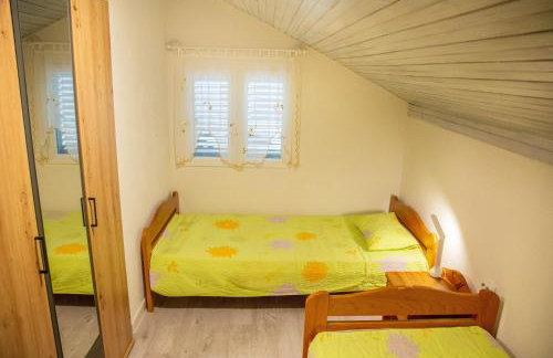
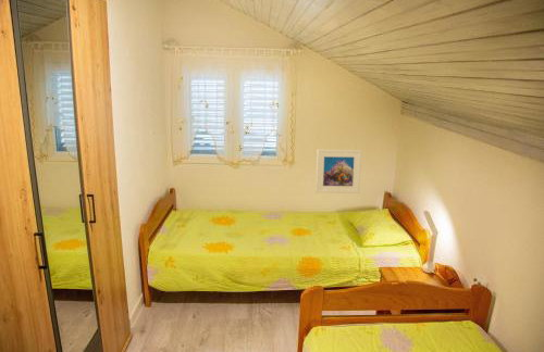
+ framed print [314,149,362,194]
